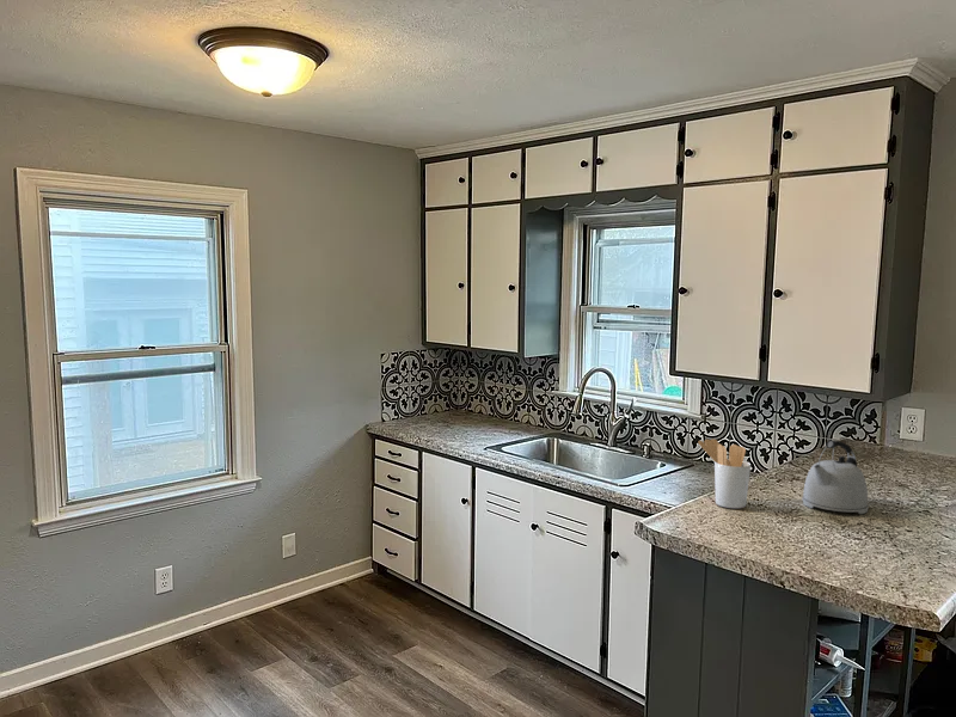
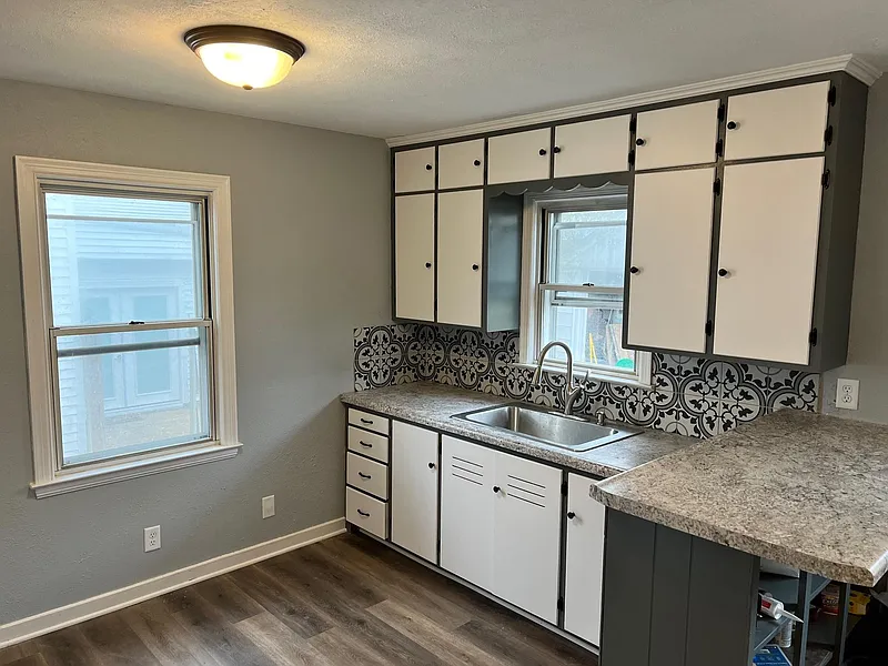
- utensil holder [697,437,752,509]
- kettle [802,439,870,515]
